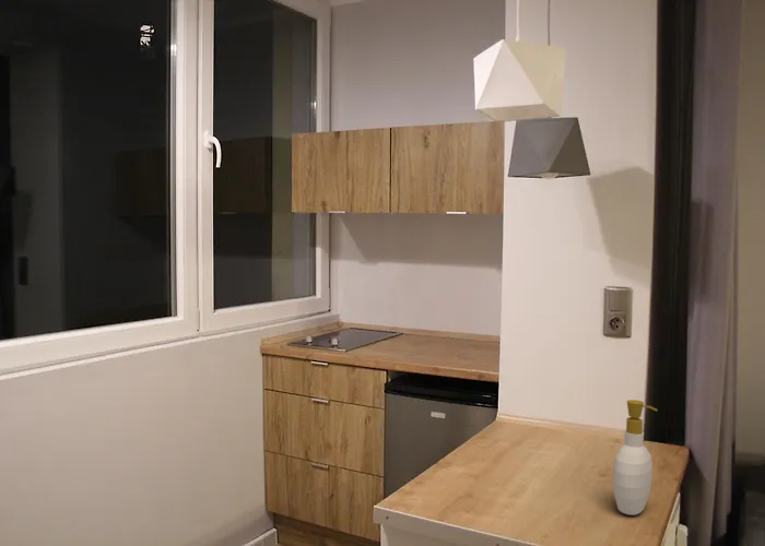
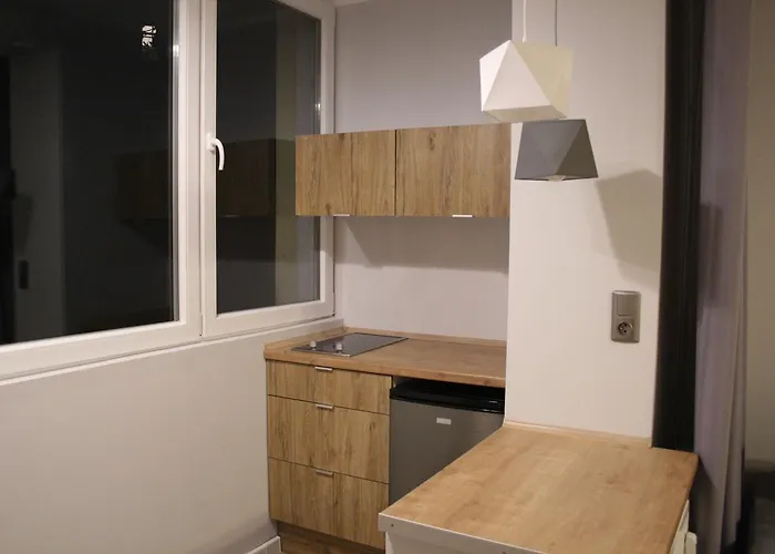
- soap bottle [612,399,659,517]
